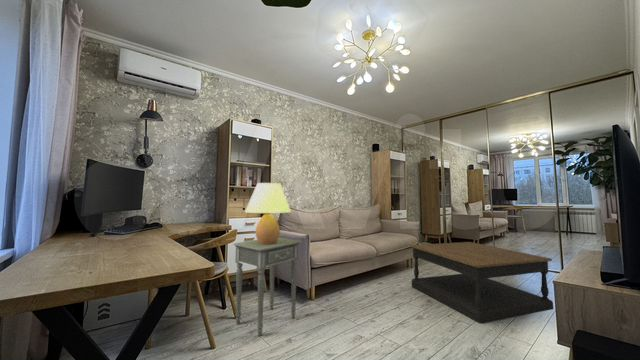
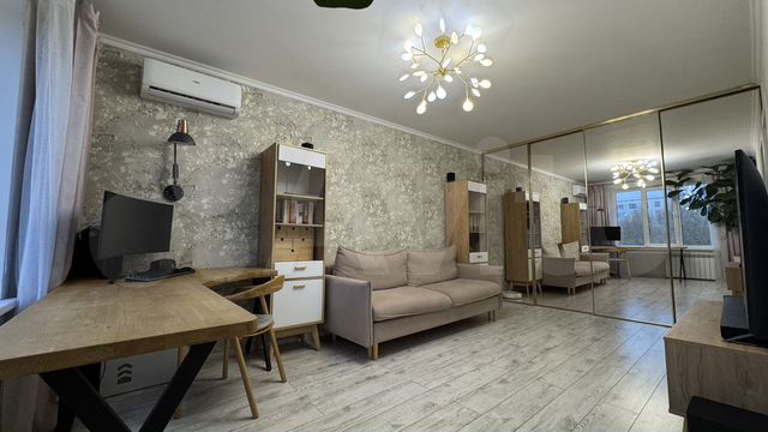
- table lamp [244,182,292,244]
- side table [233,237,303,338]
- coffee table [409,241,554,324]
